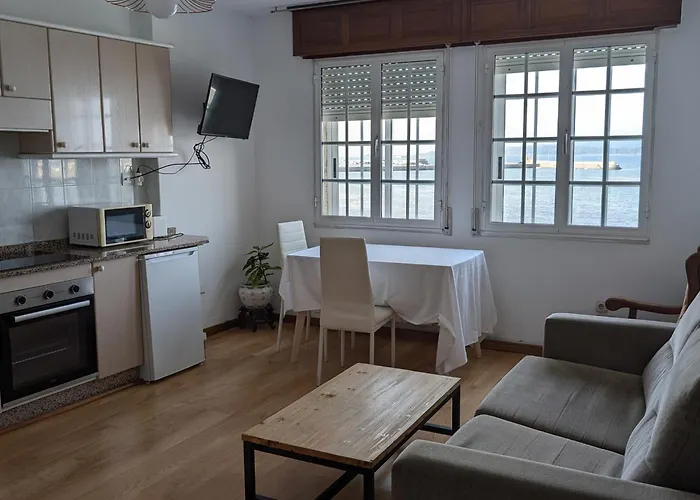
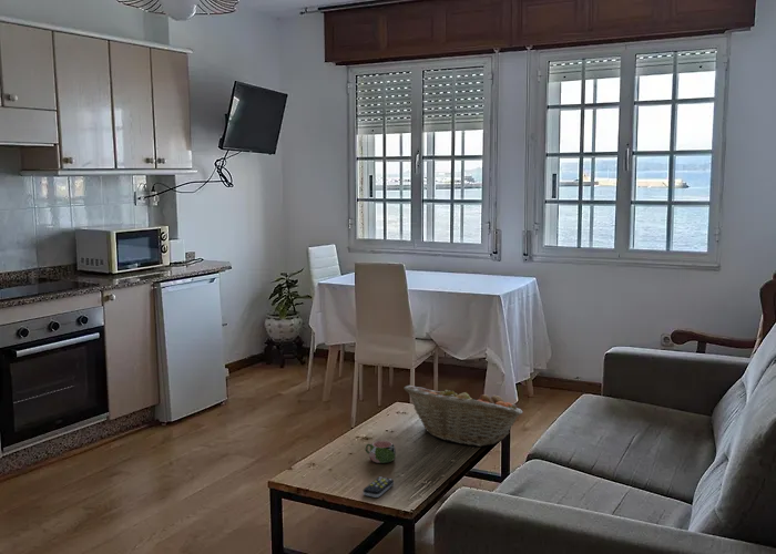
+ remote control [361,475,395,499]
+ fruit basket [404,384,523,448]
+ mug [365,440,397,464]
